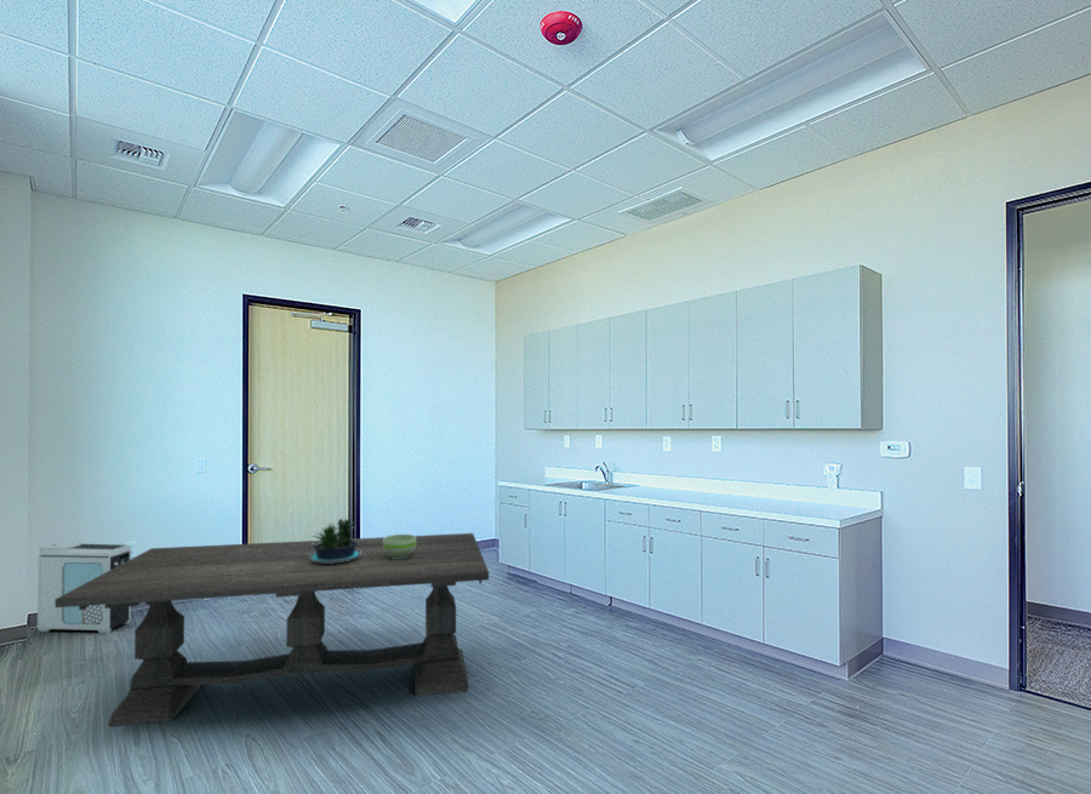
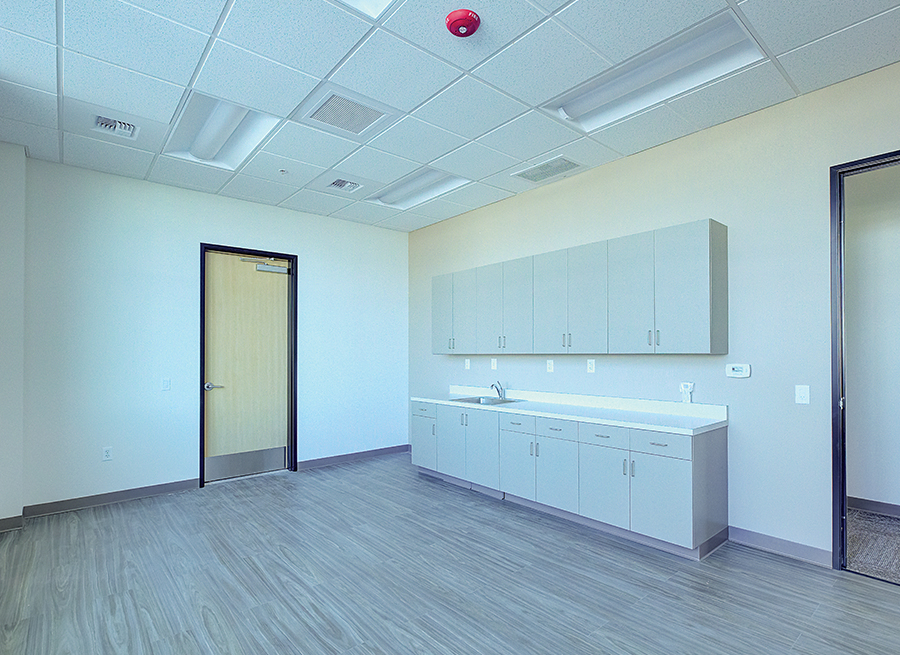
- potted plant [309,518,361,564]
- air purifier [36,542,132,634]
- bowl [383,533,416,559]
- dining table [55,532,490,727]
